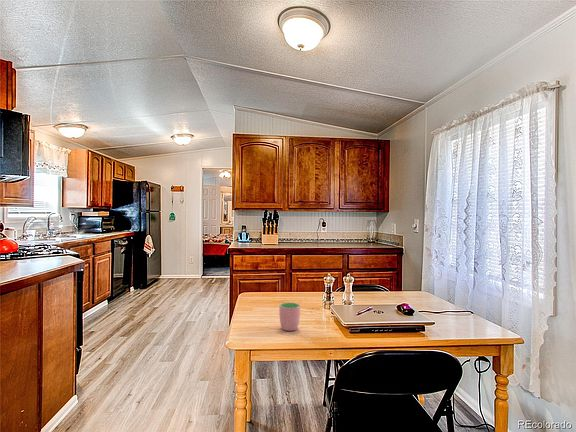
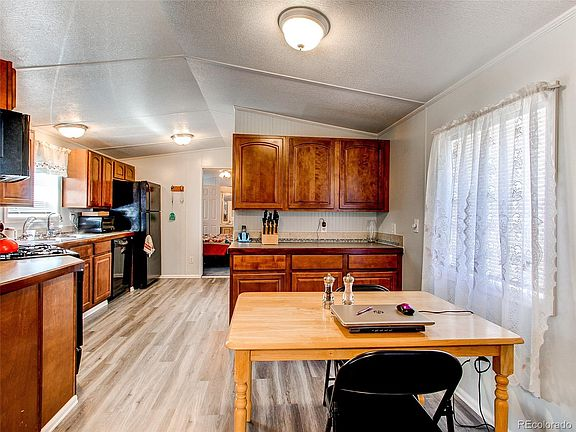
- cup [278,302,301,332]
